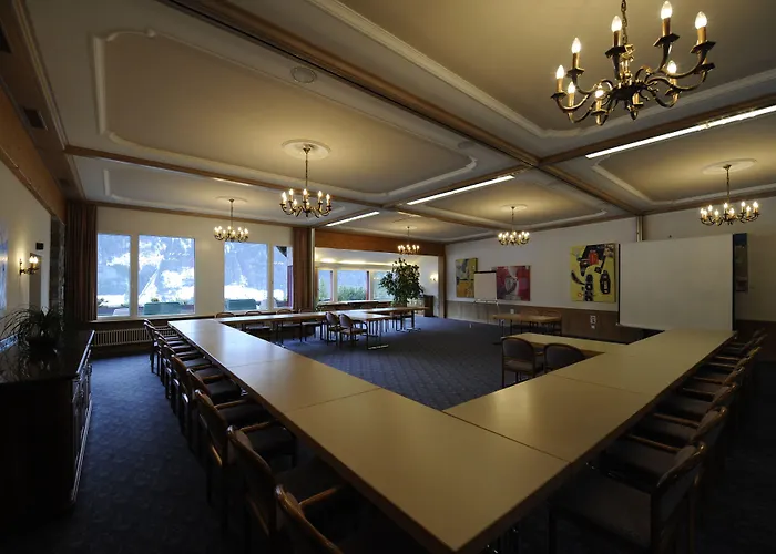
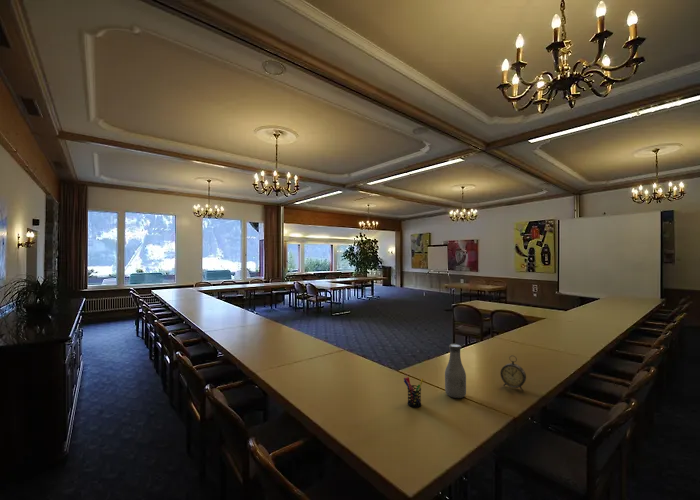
+ pen holder [403,376,424,408]
+ alarm clock [499,355,527,392]
+ bottle [444,343,467,399]
